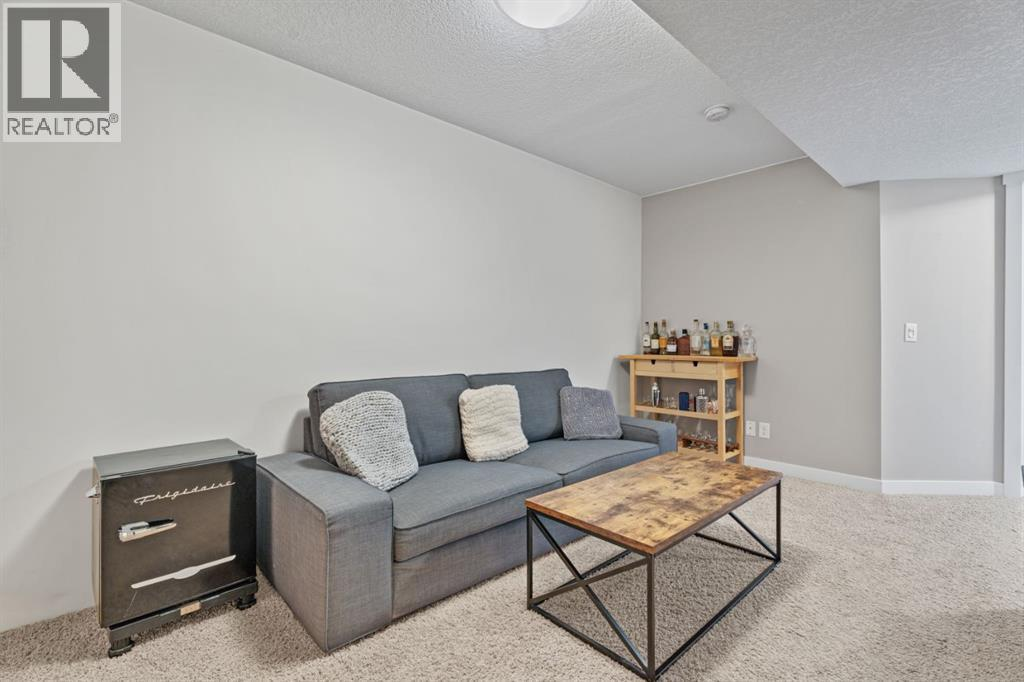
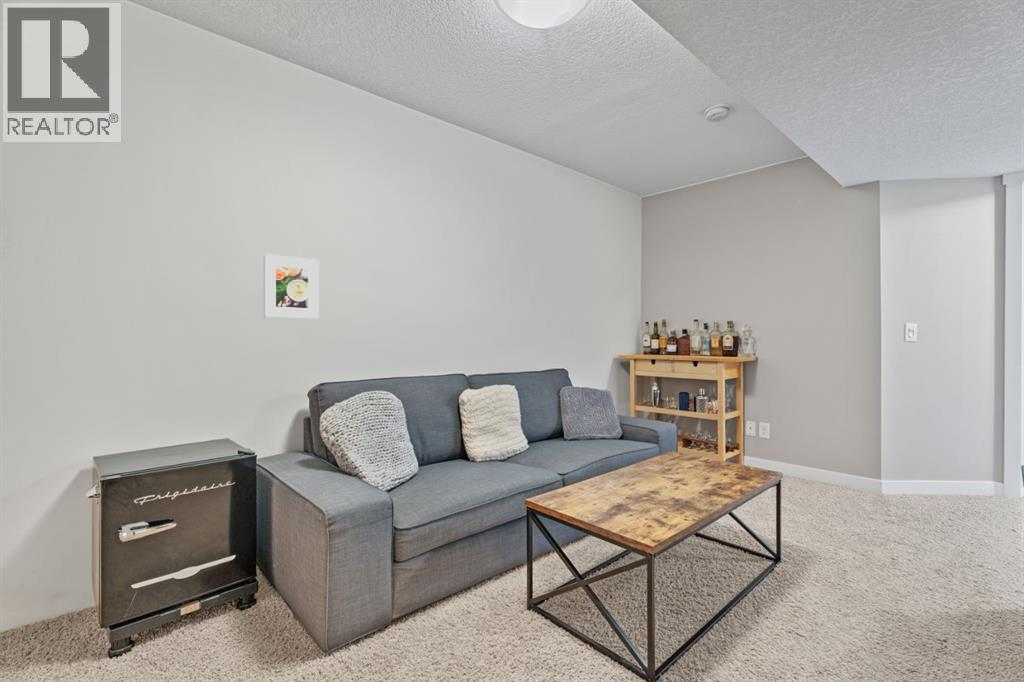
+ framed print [263,253,319,320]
